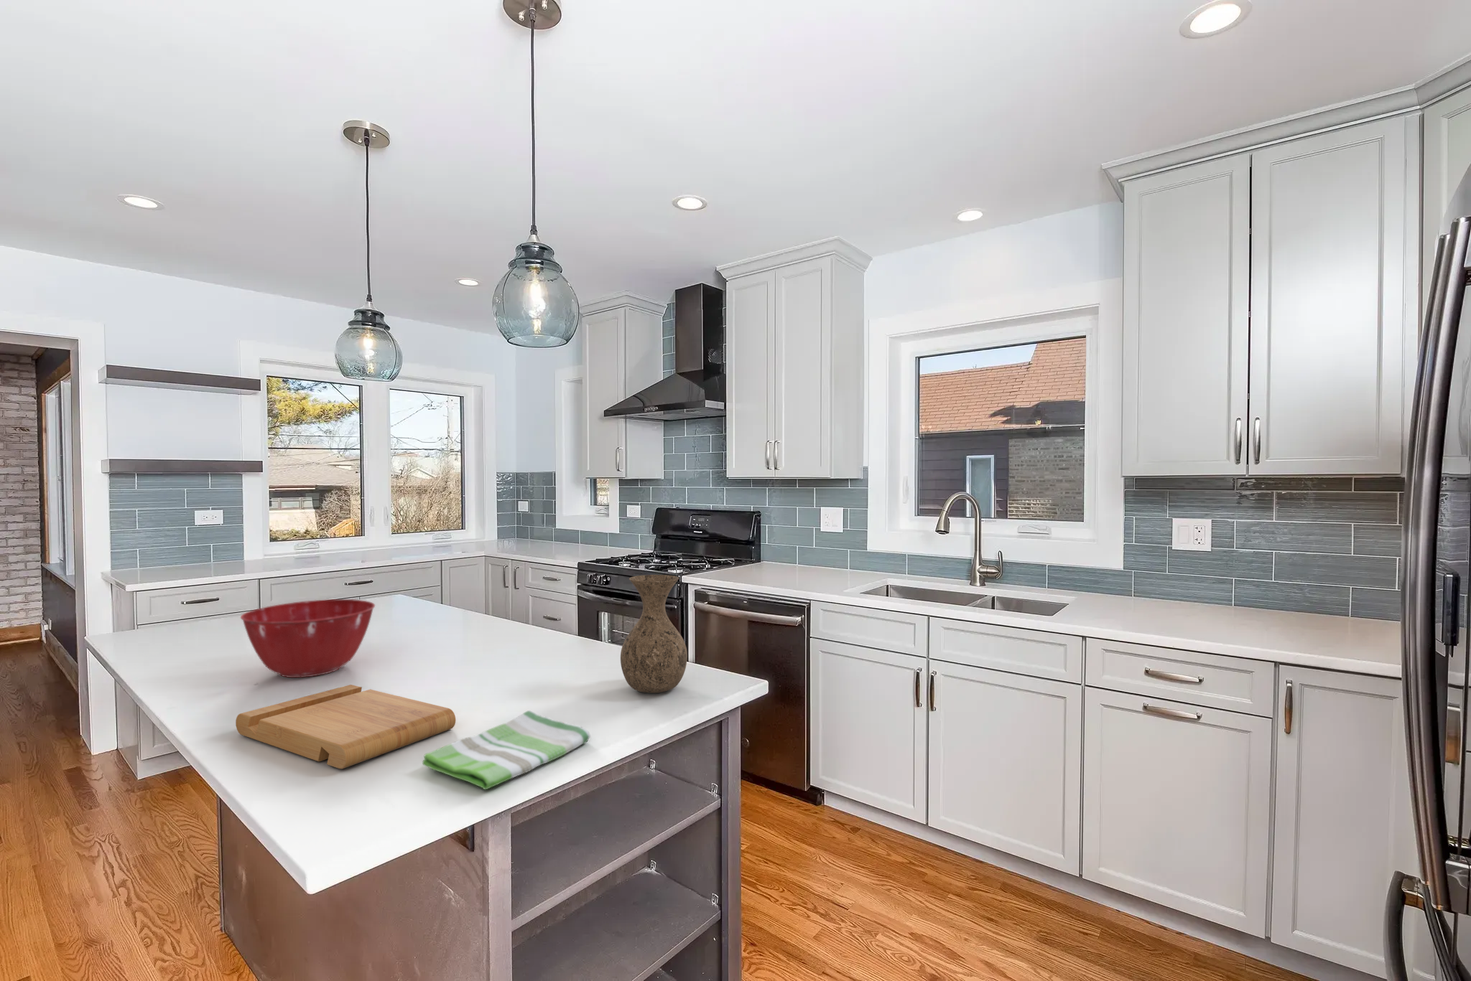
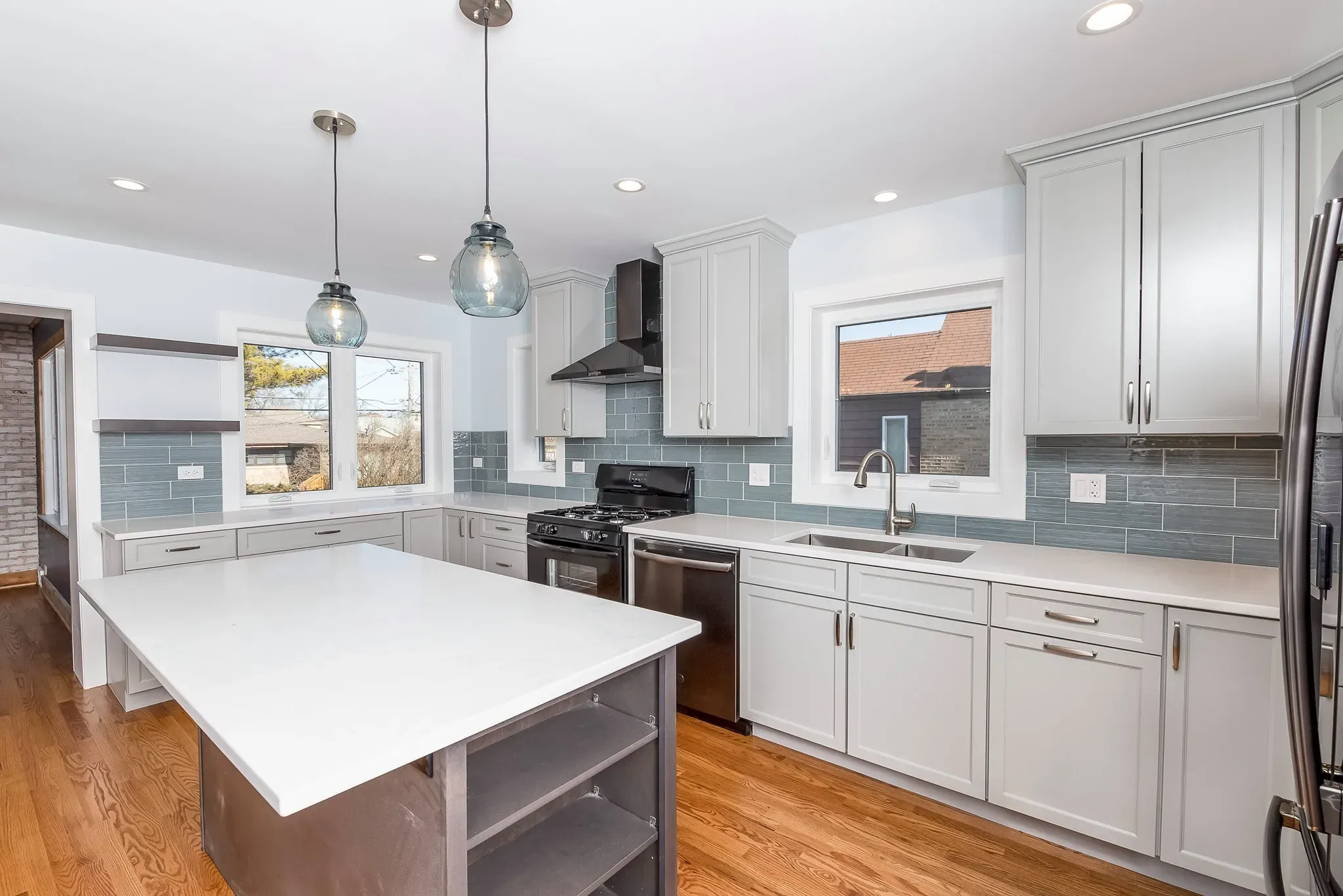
- mixing bowl [240,599,376,678]
- cutting board [234,684,456,770]
- vase [620,574,688,694]
- dish towel [422,709,591,790]
